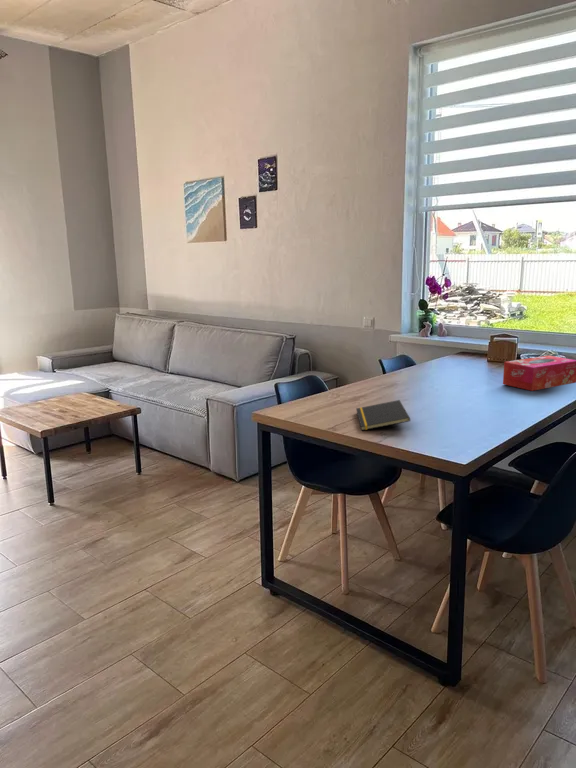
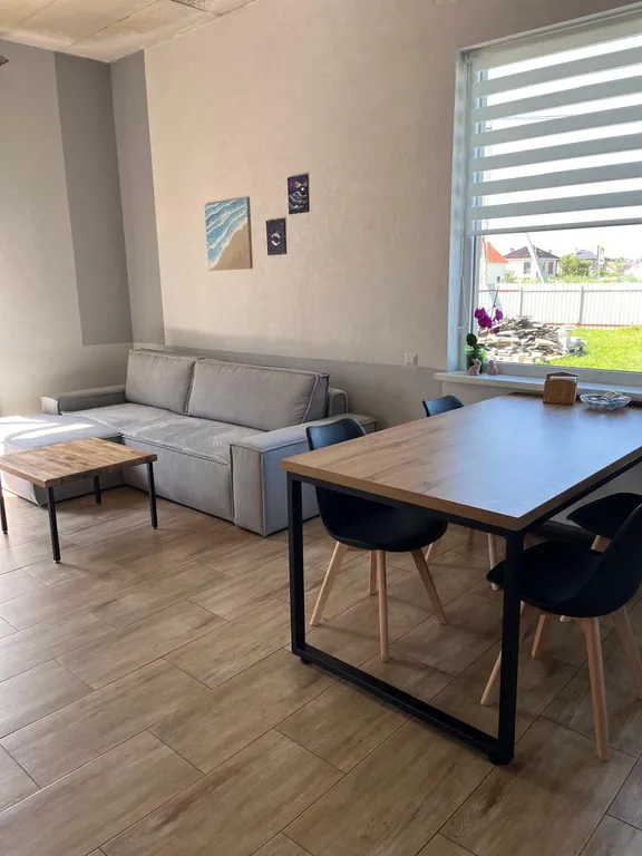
- tissue box [502,355,576,392]
- notepad [355,399,411,431]
